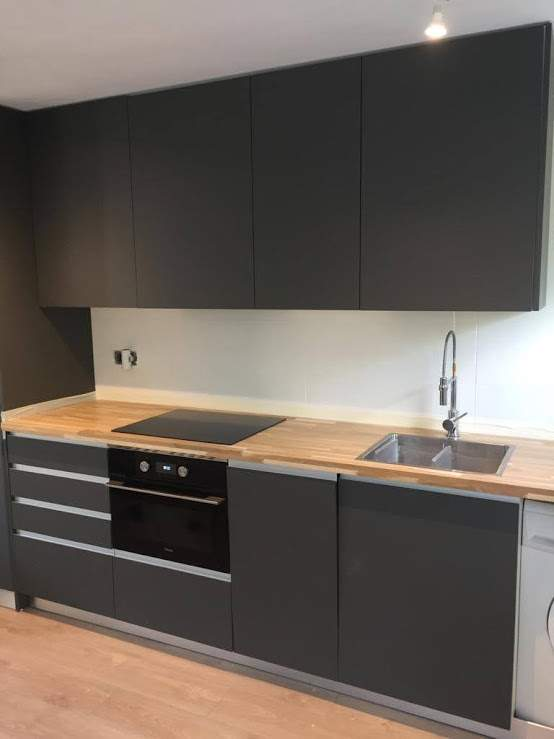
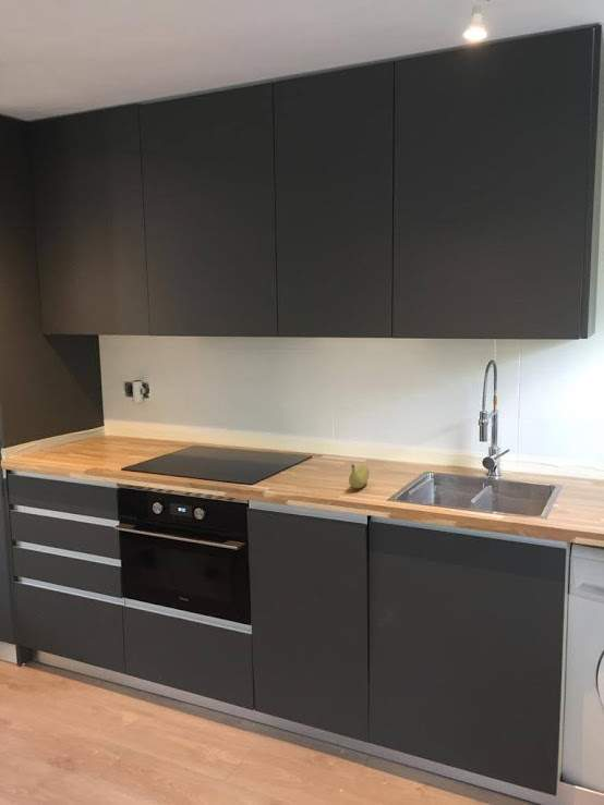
+ fruit [348,463,371,490]
